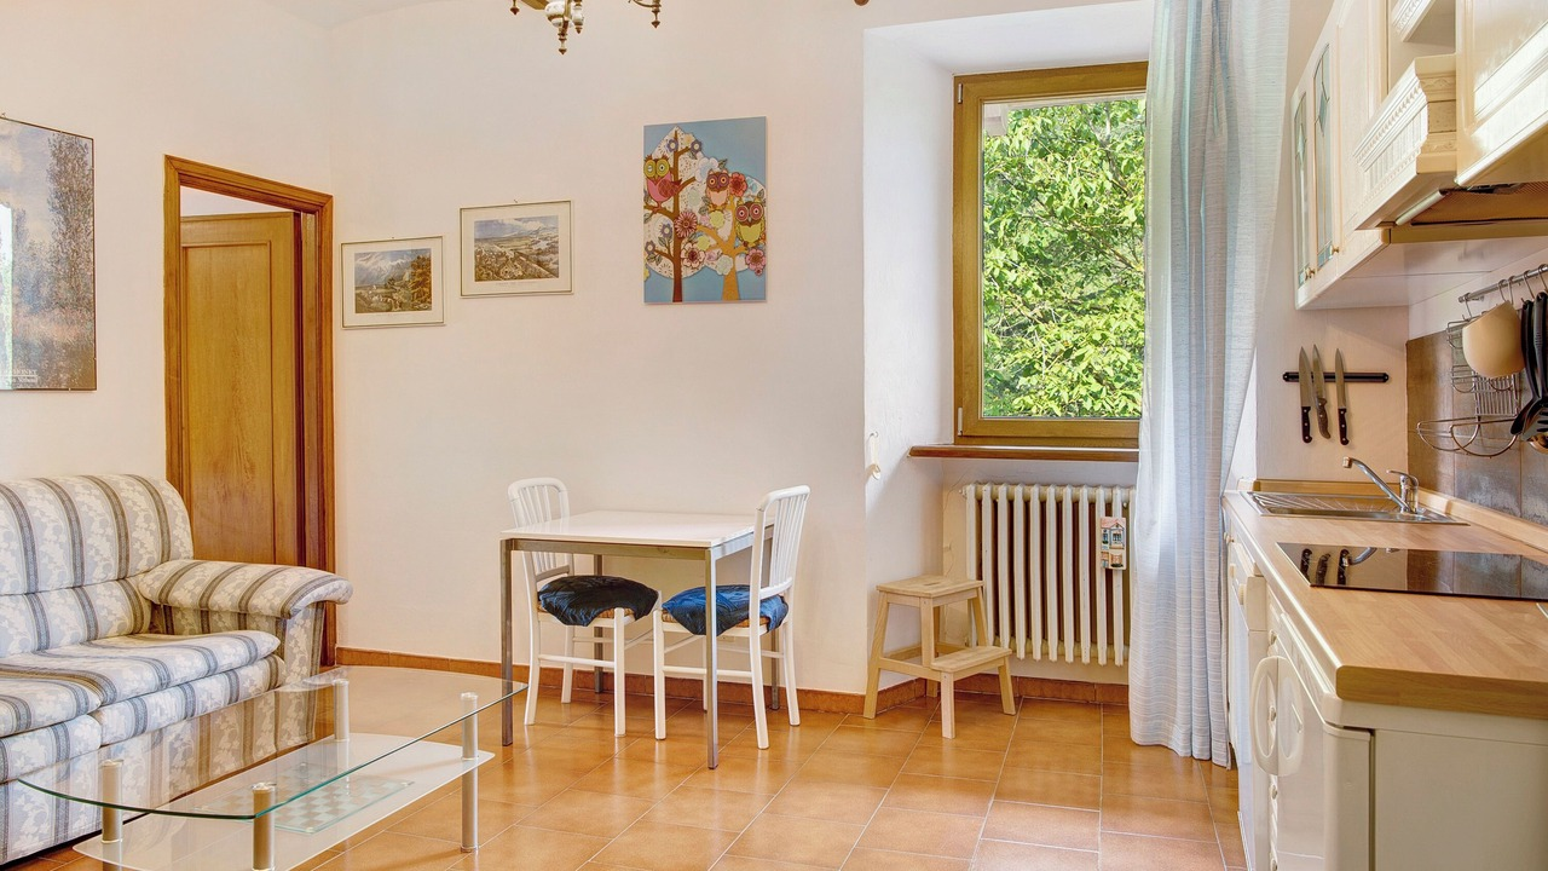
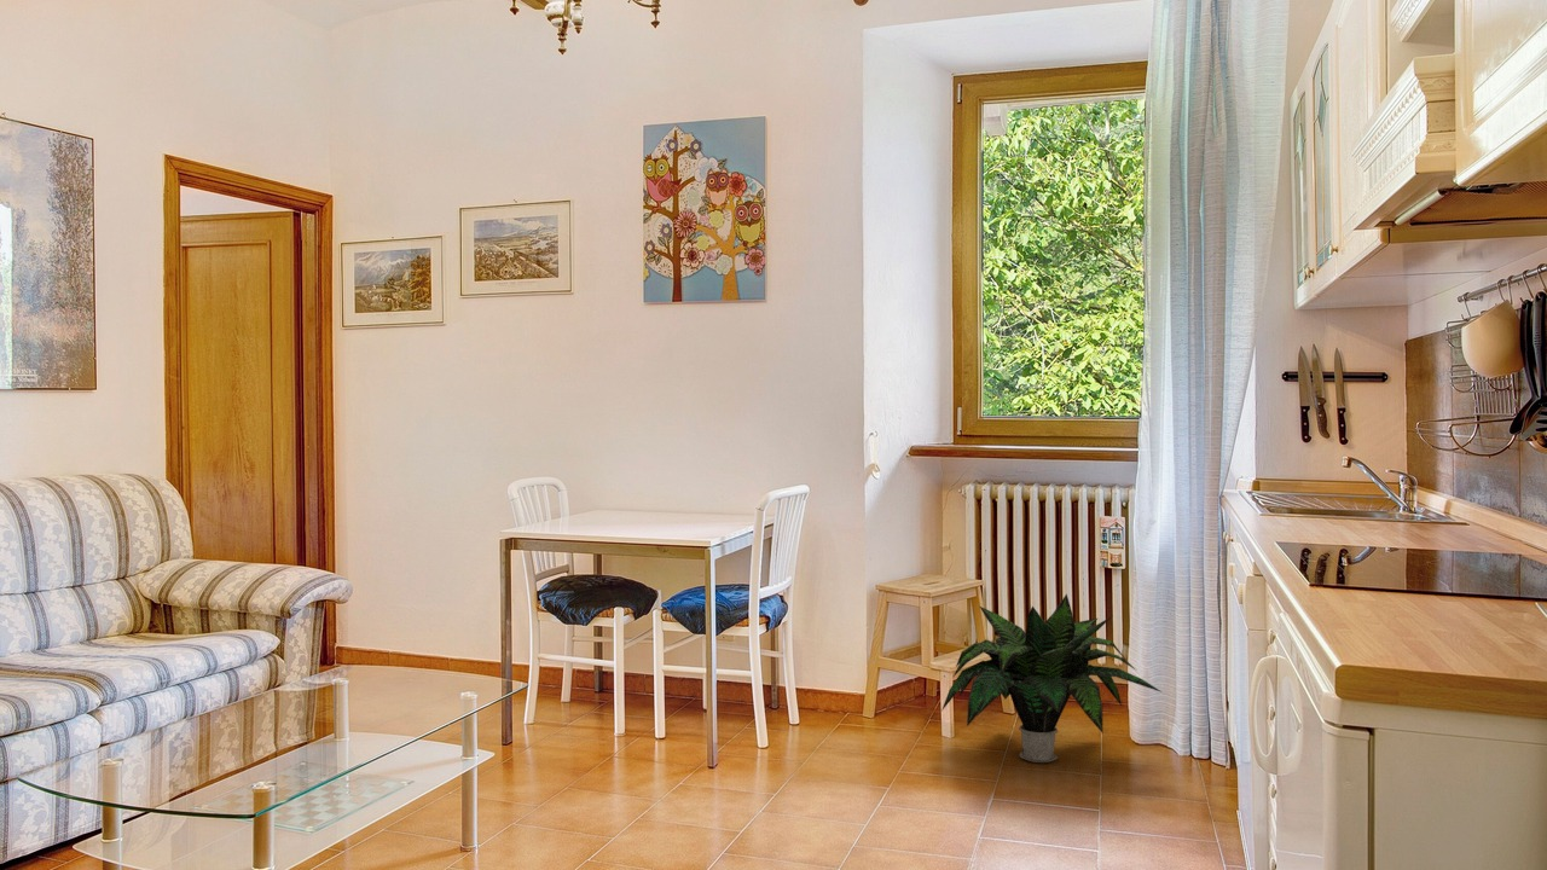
+ potted plant [940,593,1163,764]
